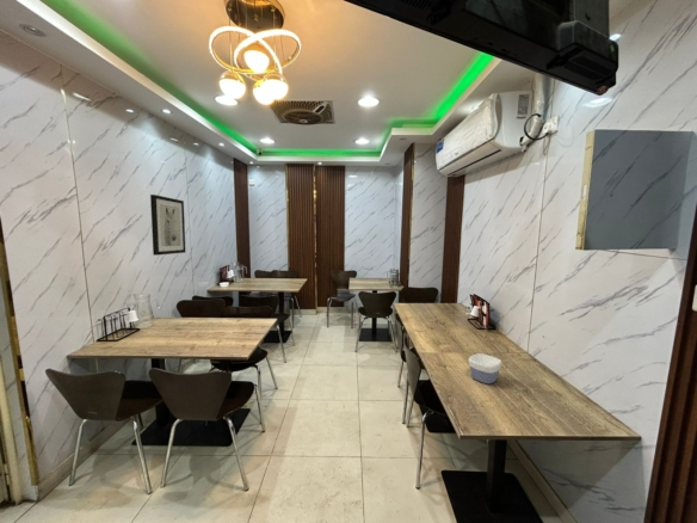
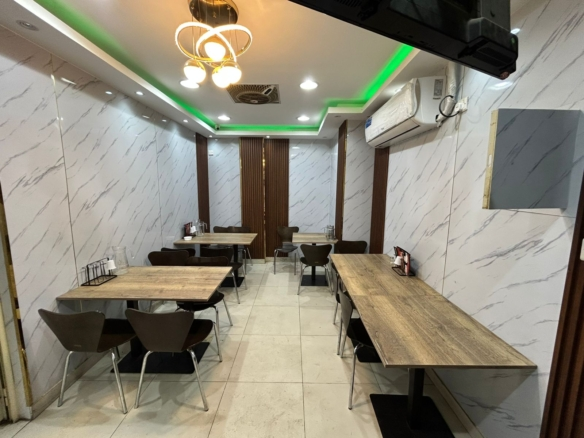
- wall art [149,193,187,257]
- bowl [467,352,502,384]
